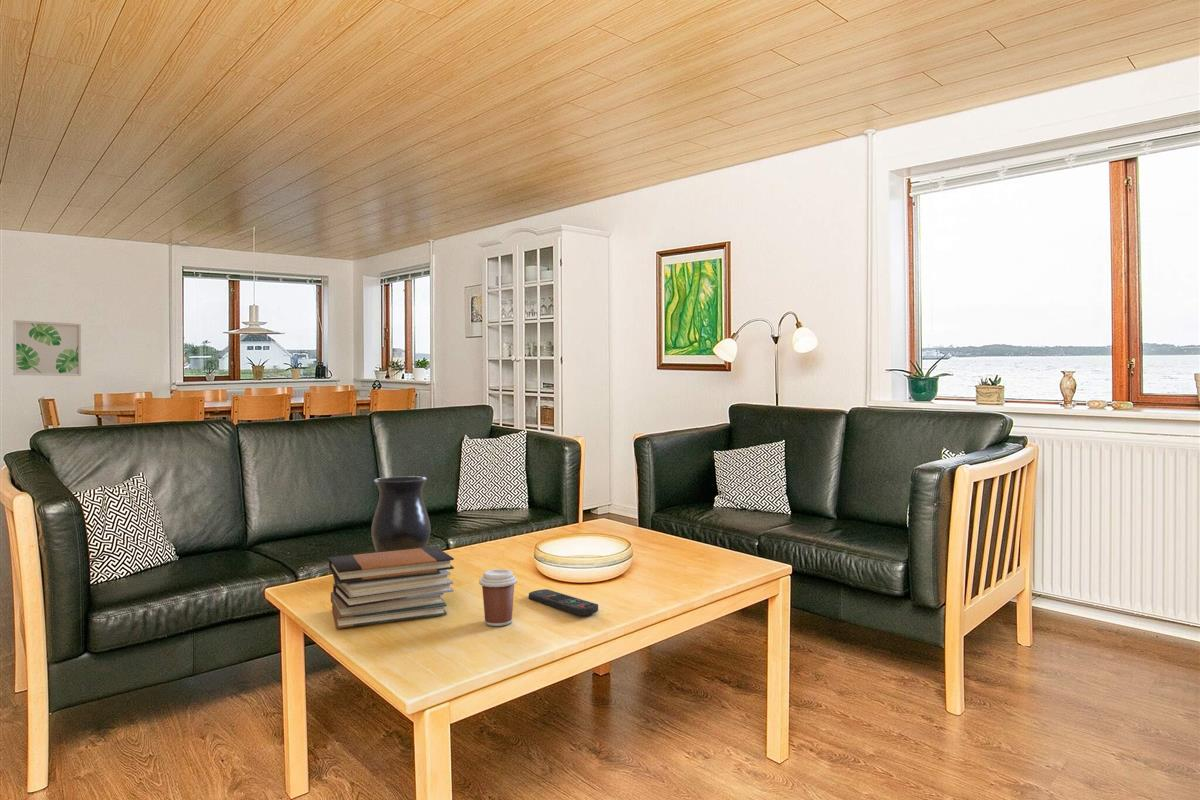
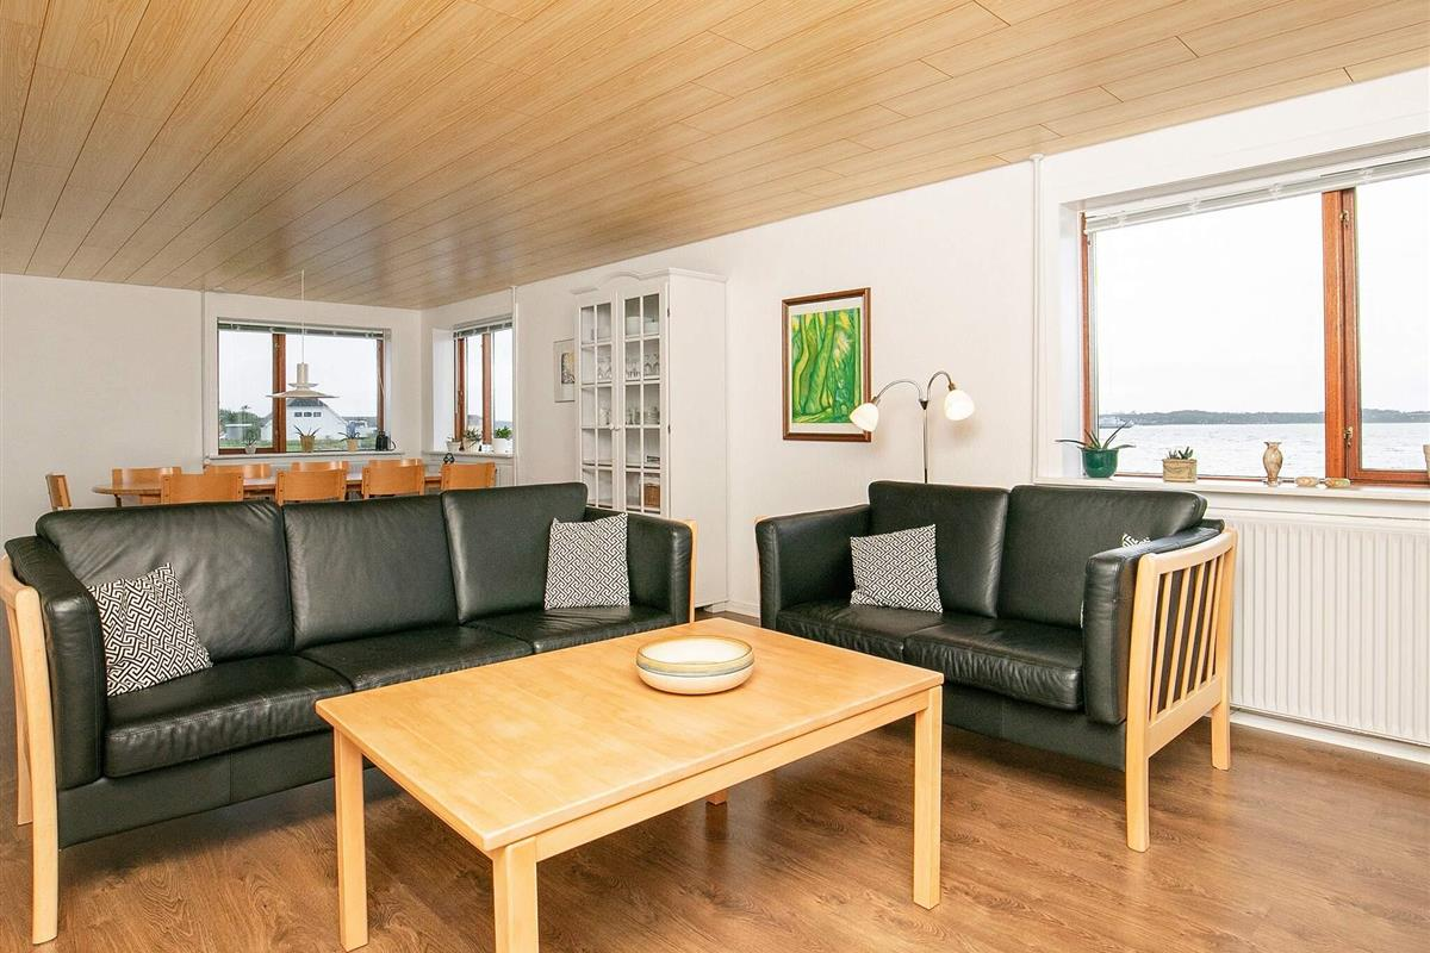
- vase [370,476,431,553]
- book stack [328,546,455,629]
- wall art [12,319,82,377]
- coffee cup [478,568,518,627]
- remote control [528,588,599,617]
